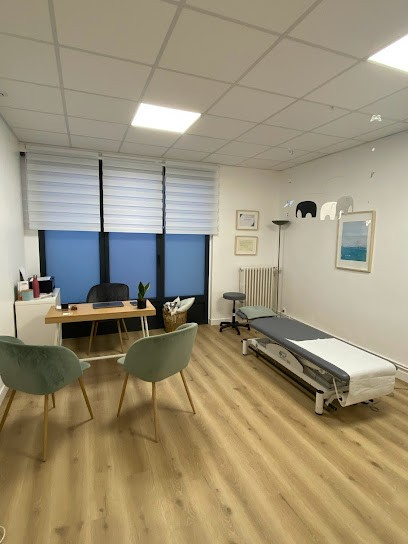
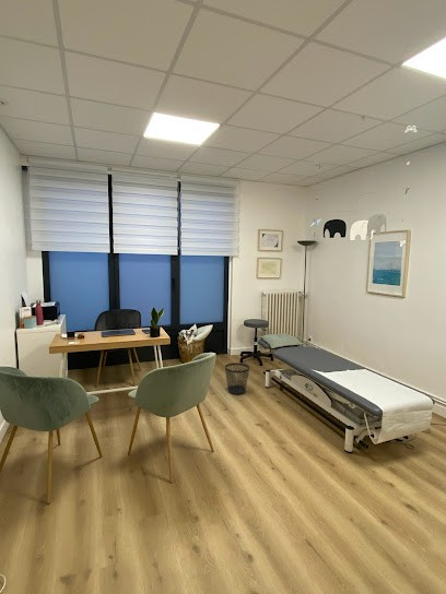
+ wastebasket [224,361,250,395]
